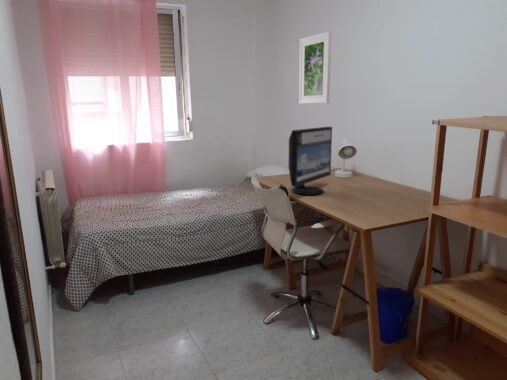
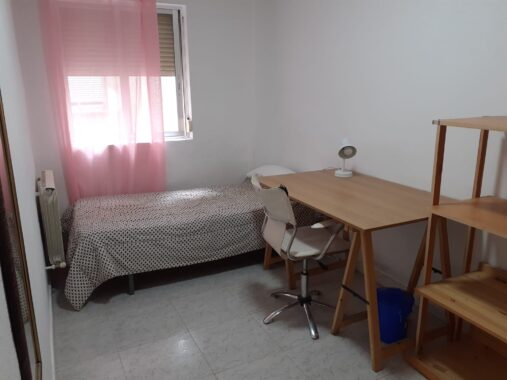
- computer monitor [288,126,333,196]
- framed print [298,30,332,105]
